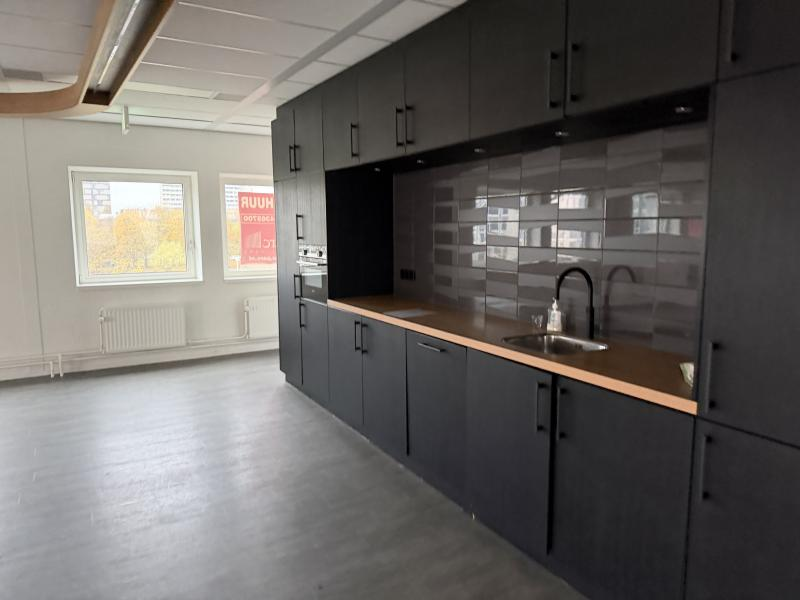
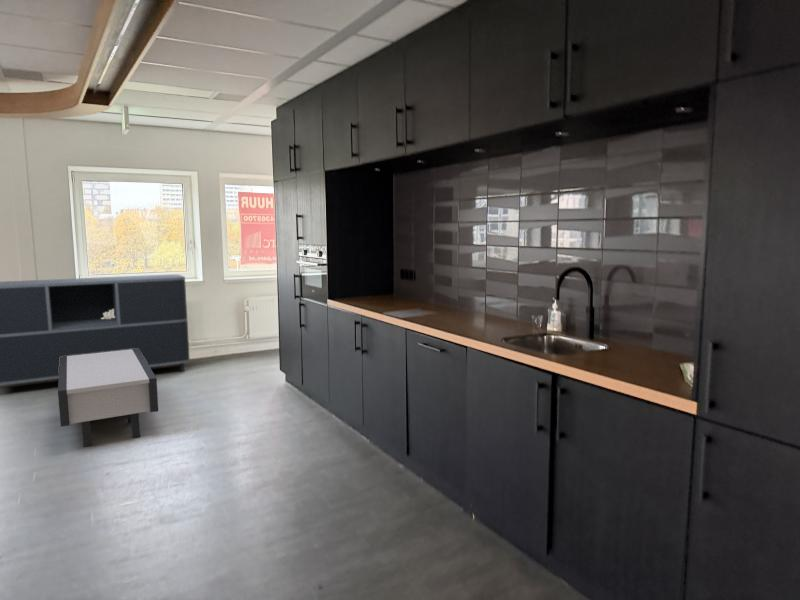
+ coffee table [57,349,159,448]
+ sideboard [0,274,191,386]
